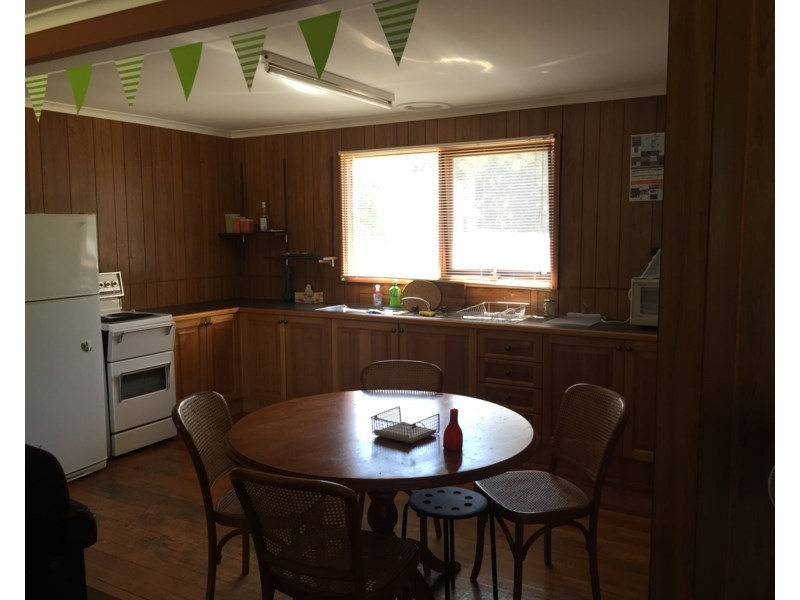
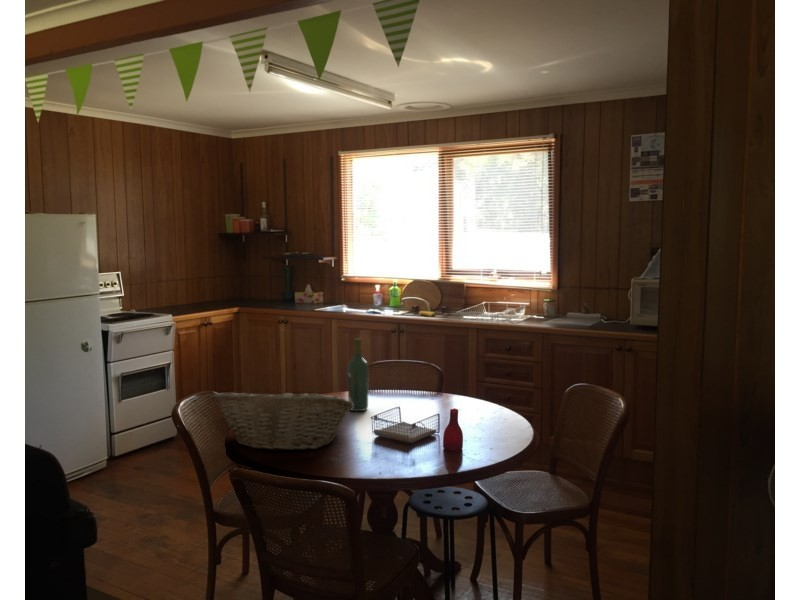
+ wine bottle [347,337,369,412]
+ fruit basket [210,386,353,452]
